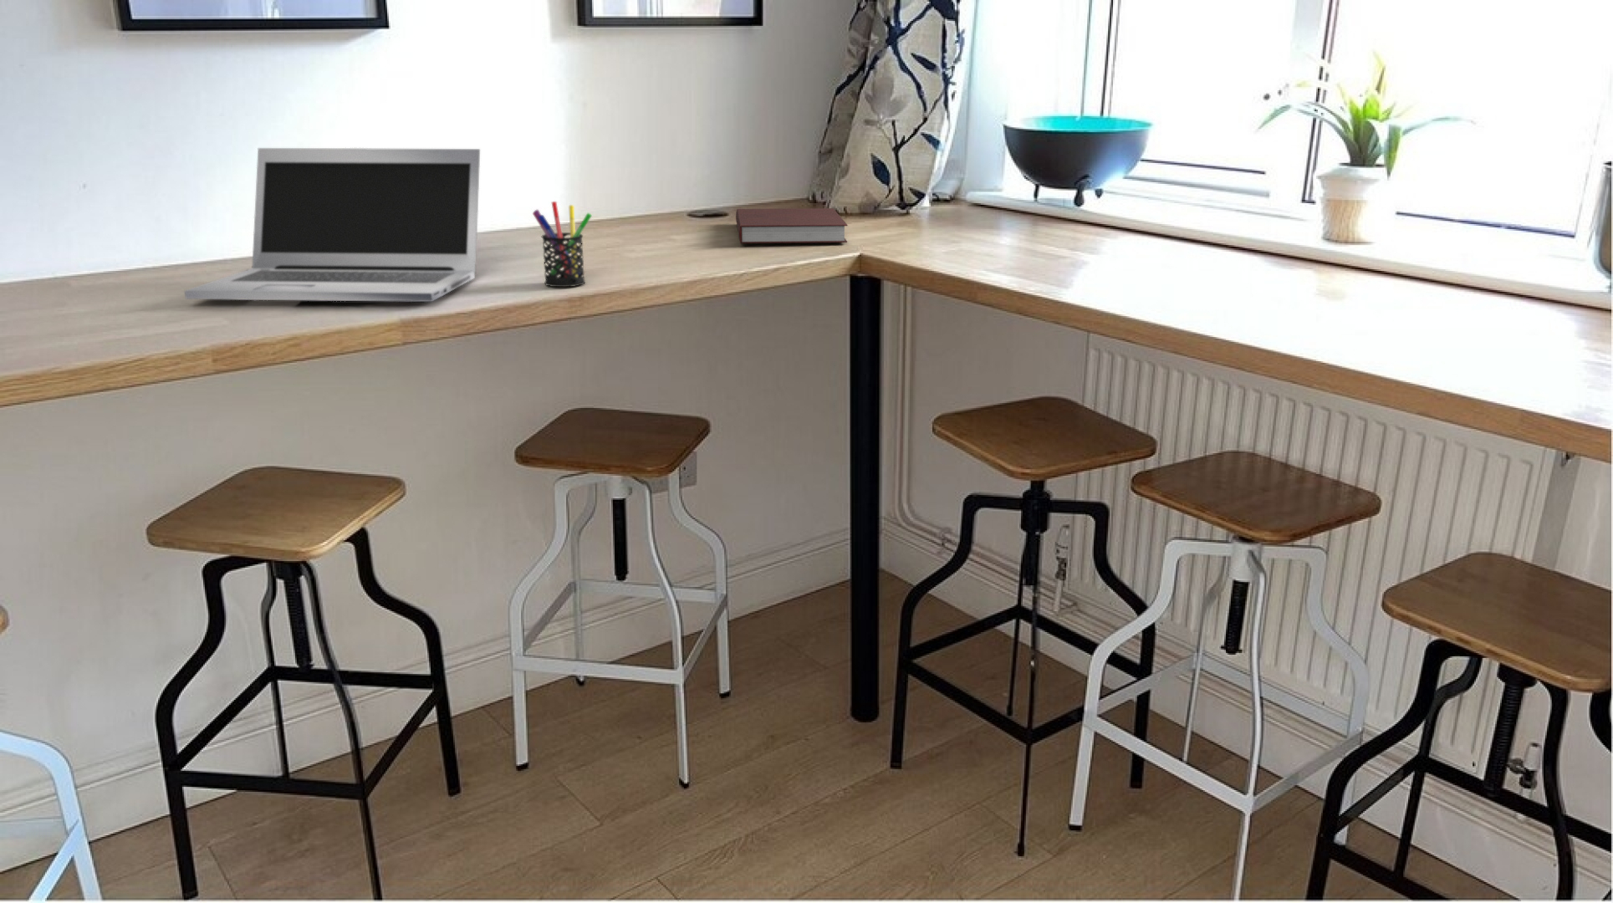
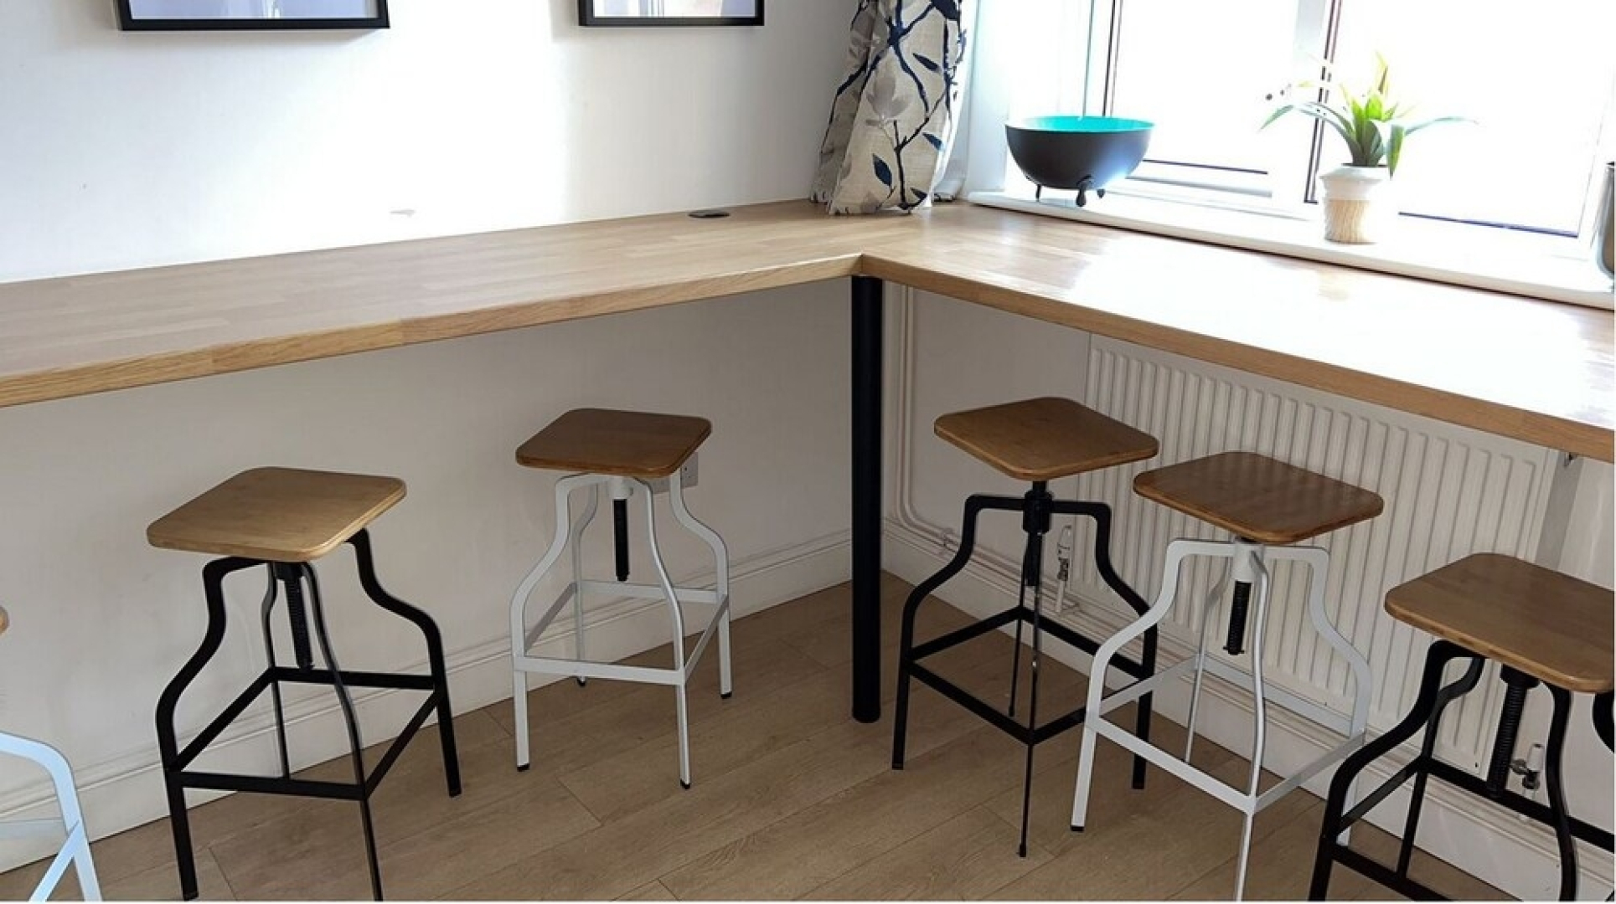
- notebook [734,207,847,244]
- laptop [183,147,481,302]
- pen holder [532,201,593,288]
